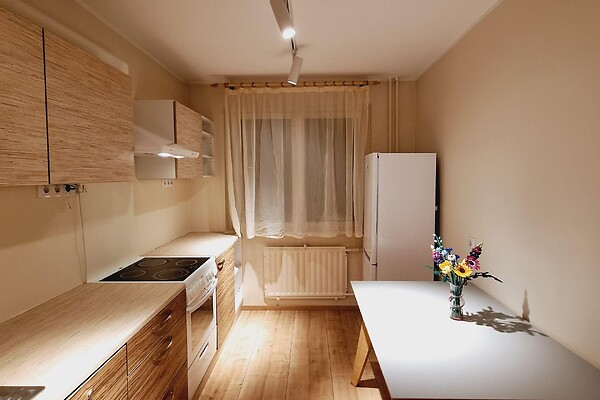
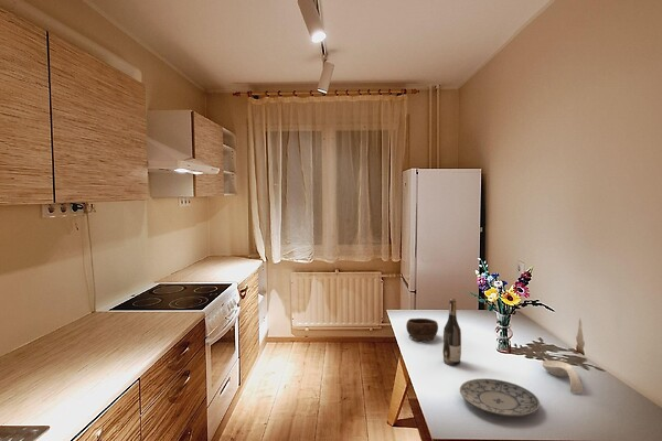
+ plate [459,377,541,417]
+ bowl [405,318,439,342]
+ wine bottle [441,298,462,366]
+ spoon rest [541,359,584,394]
